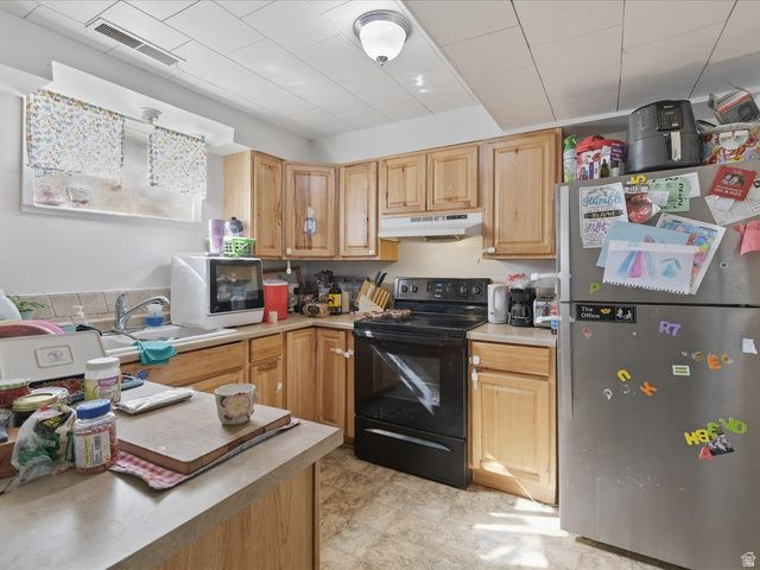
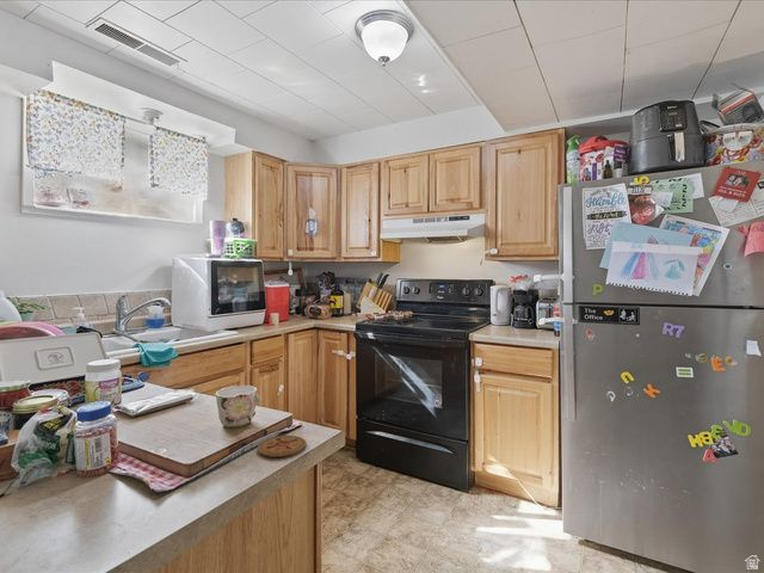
+ coaster [257,435,308,458]
